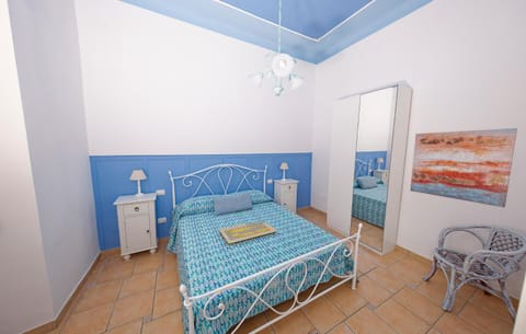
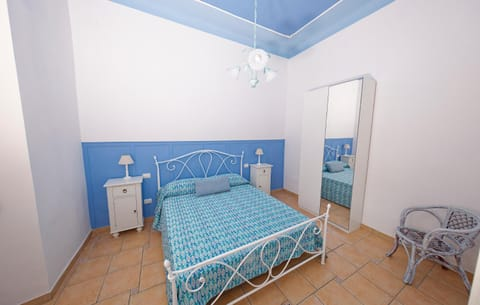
- wall art [409,127,518,208]
- serving tray [218,221,278,244]
